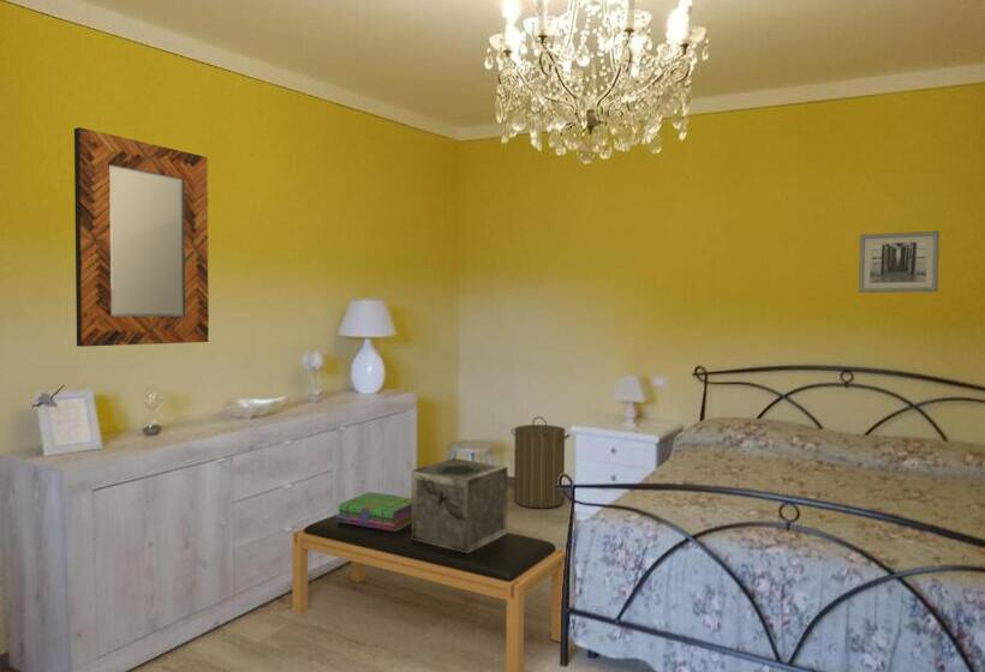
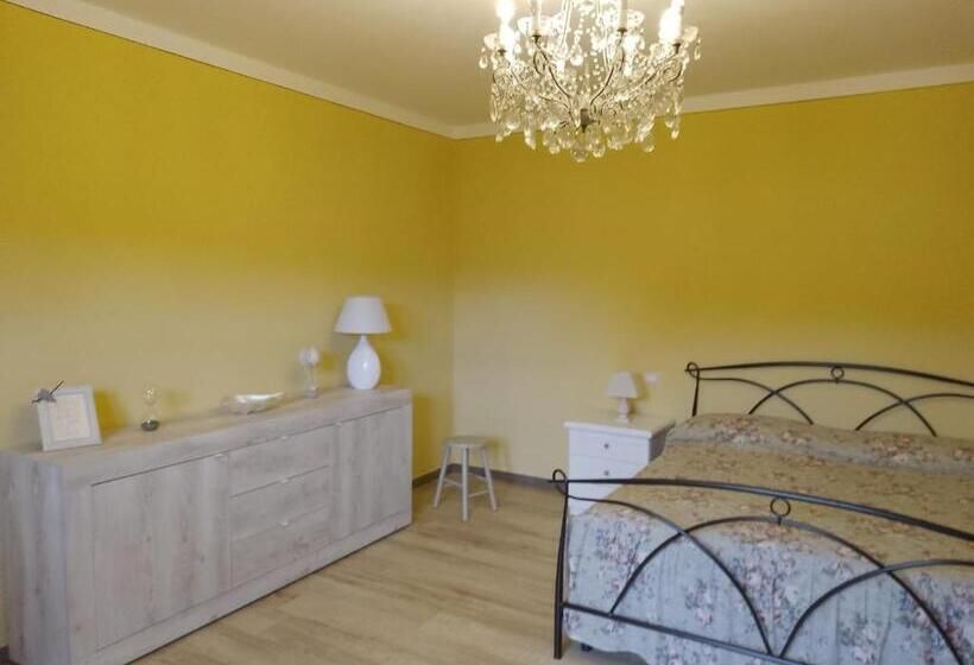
- home mirror [73,126,210,348]
- wall art [858,230,941,294]
- decorative box [411,457,508,553]
- bench [291,514,567,672]
- stack of books [336,491,412,532]
- laundry hamper [511,415,571,509]
